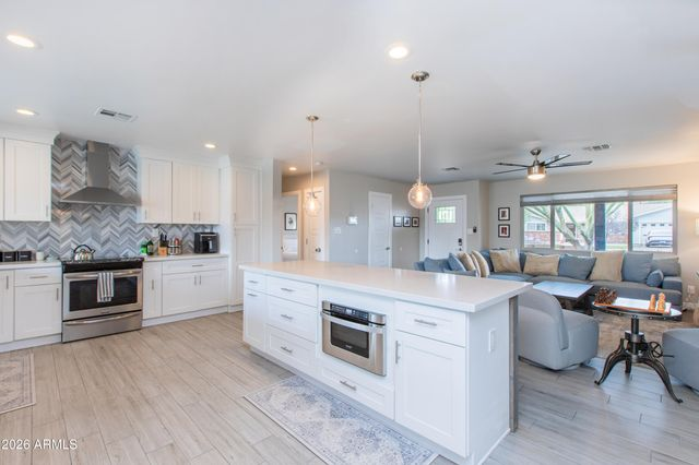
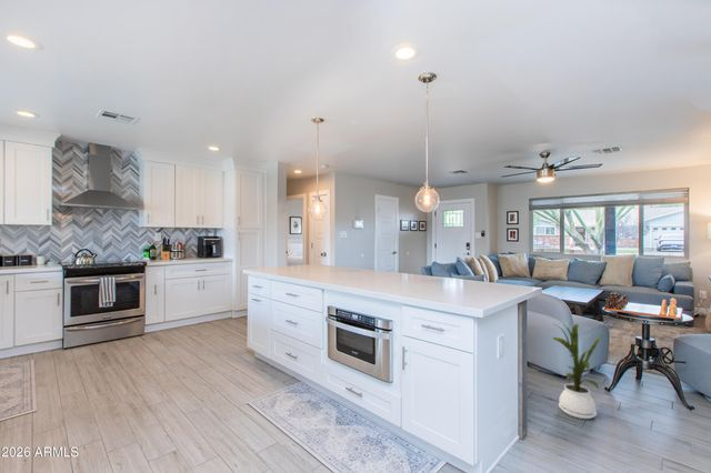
+ house plant [551,323,604,420]
